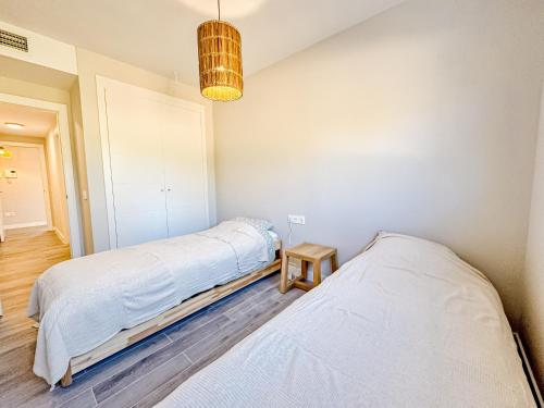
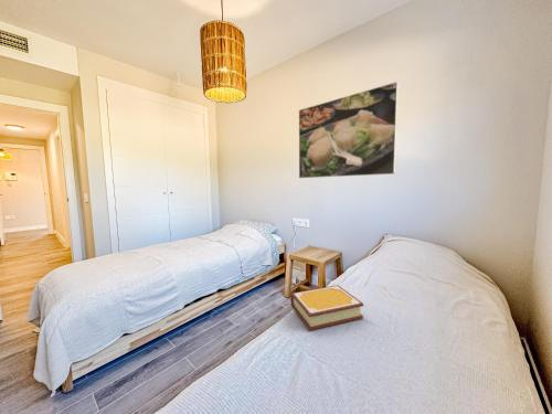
+ book [289,284,364,331]
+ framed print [298,81,400,179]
